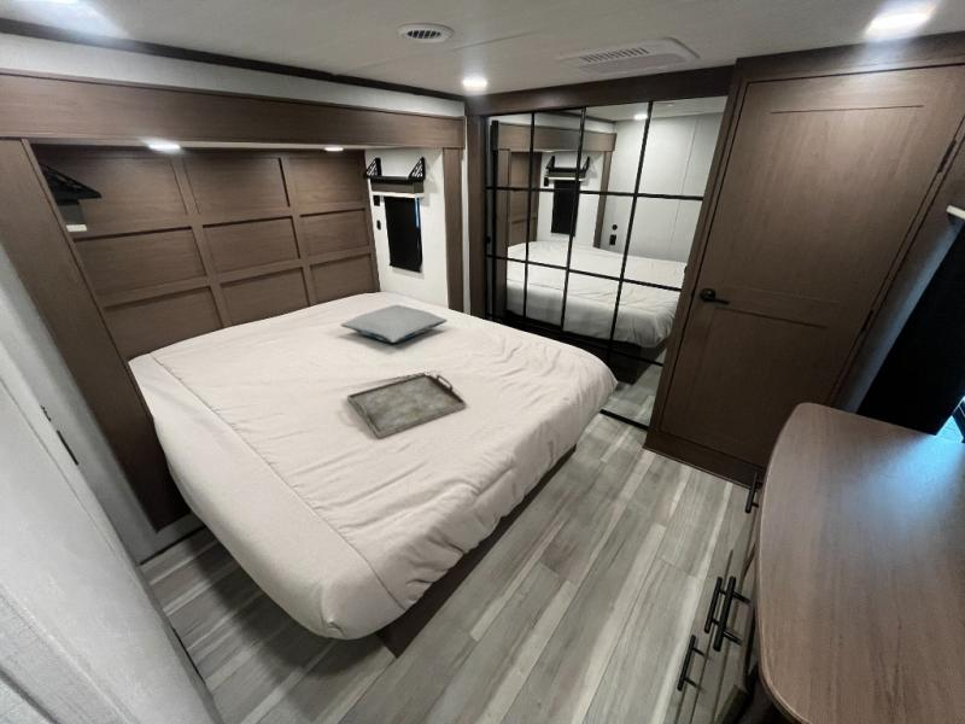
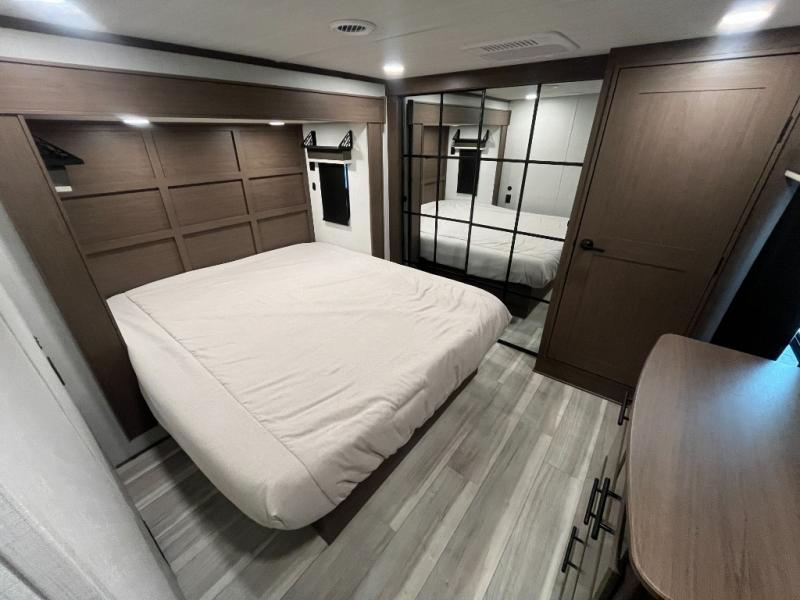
- serving tray [346,373,467,440]
- pillow [339,304,449,344]
